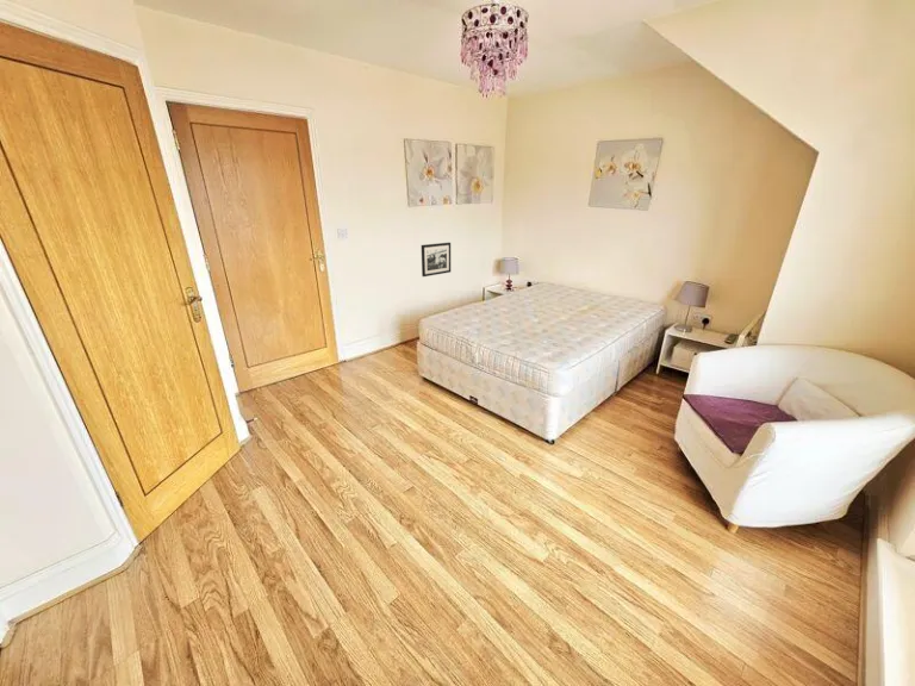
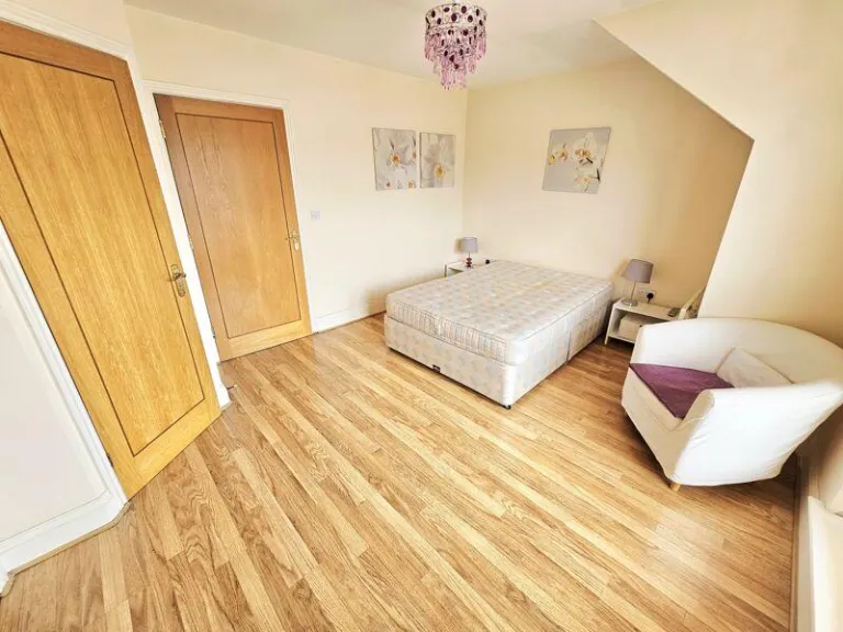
- picture frame [421,242,452,277]
